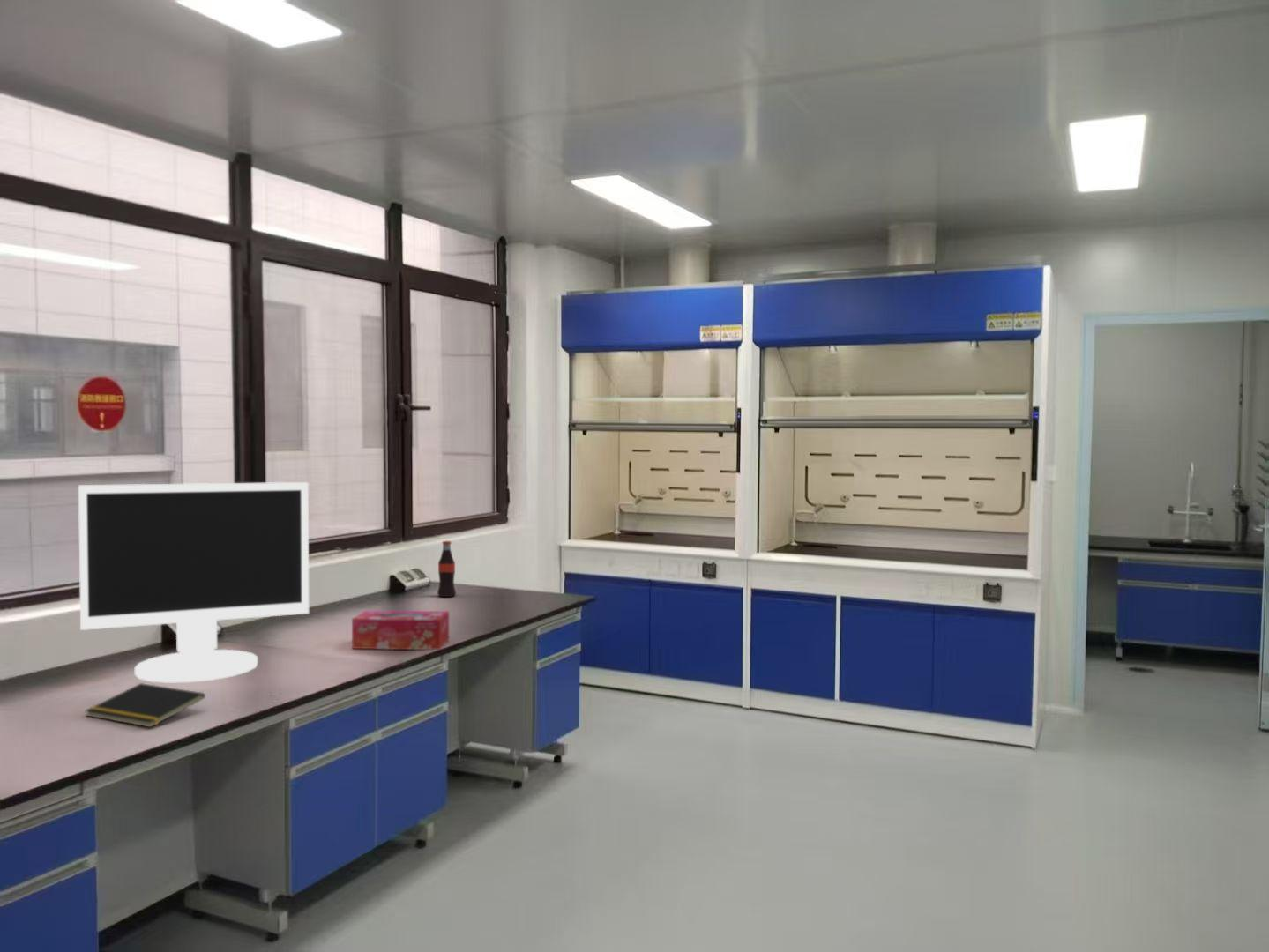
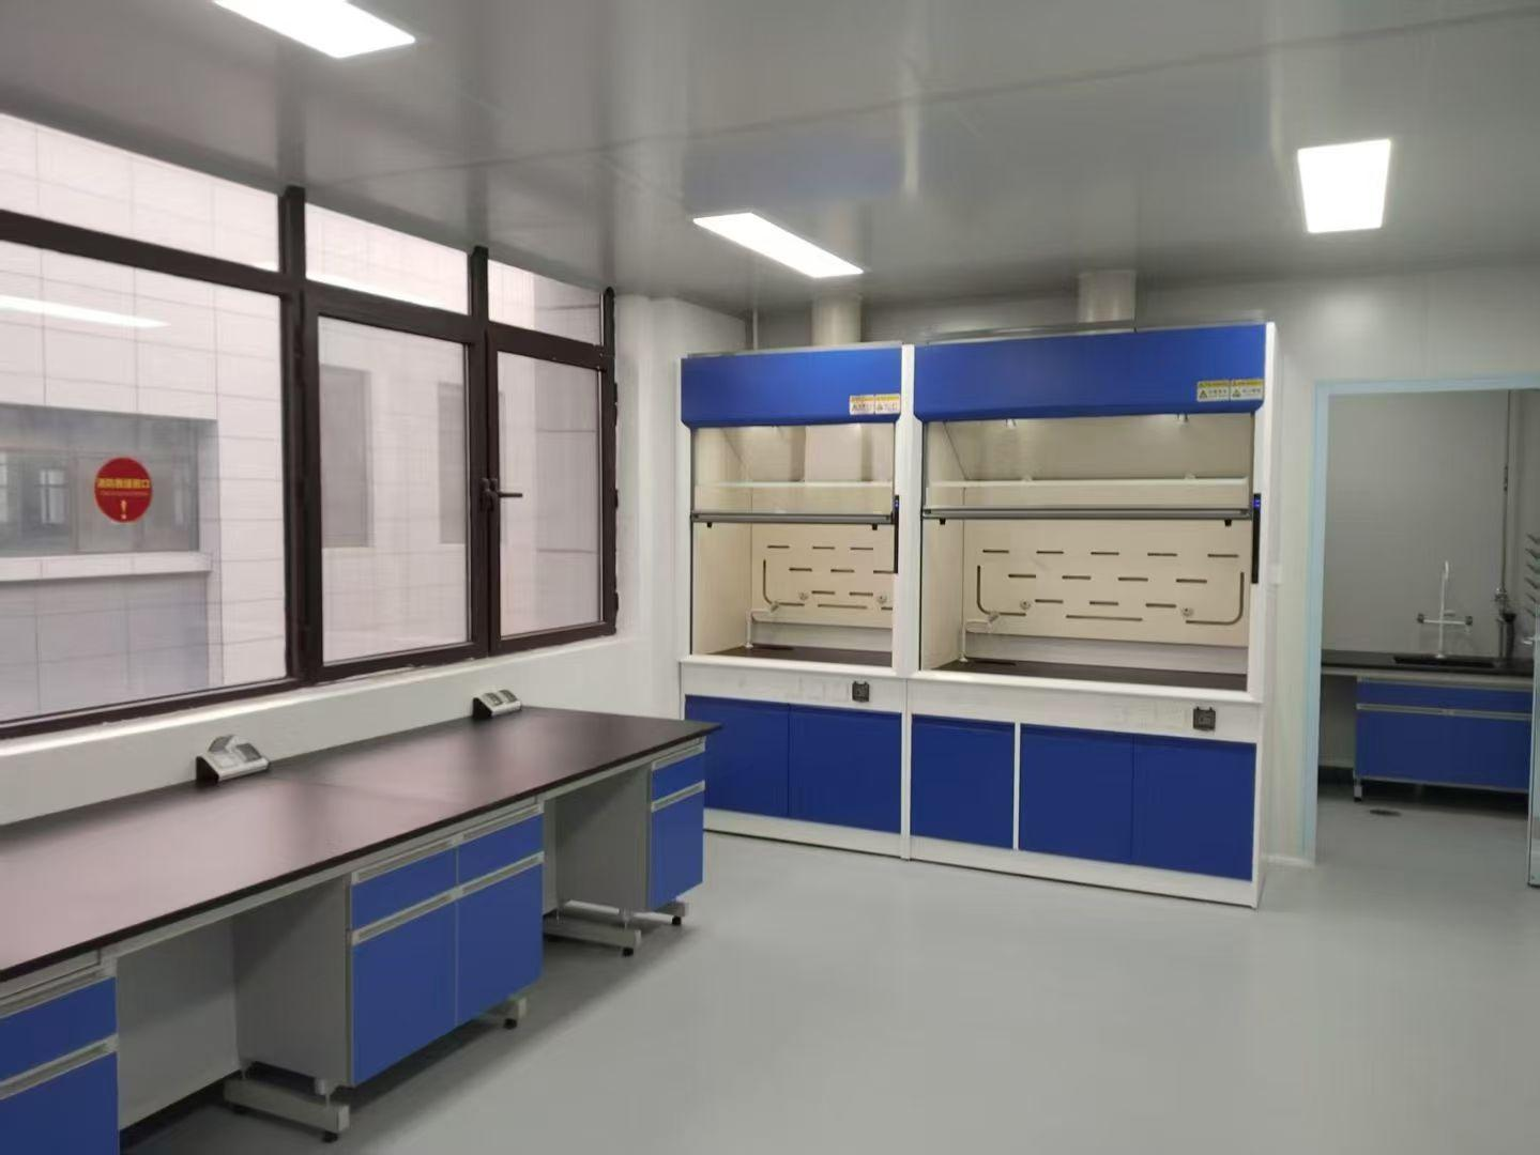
- tissue box [351,610,450,651]
- bottle [437,540,457,598]
- notepad [85,682,206,728]
- monitor [78,481,310,684]
